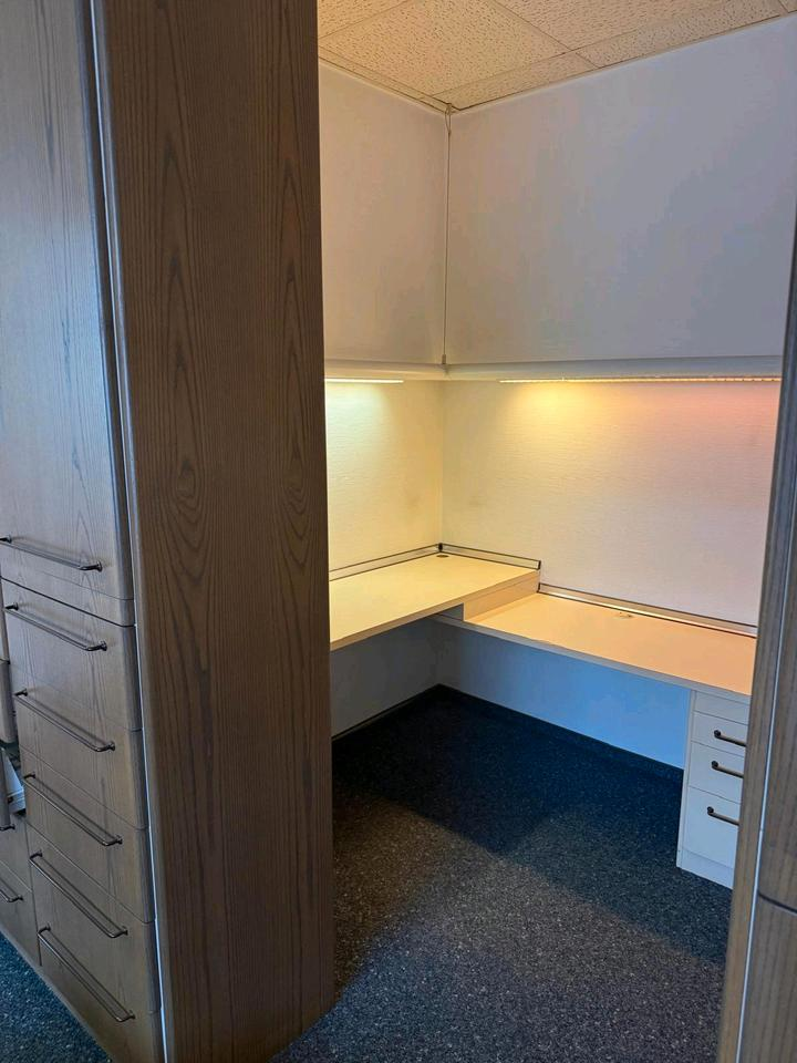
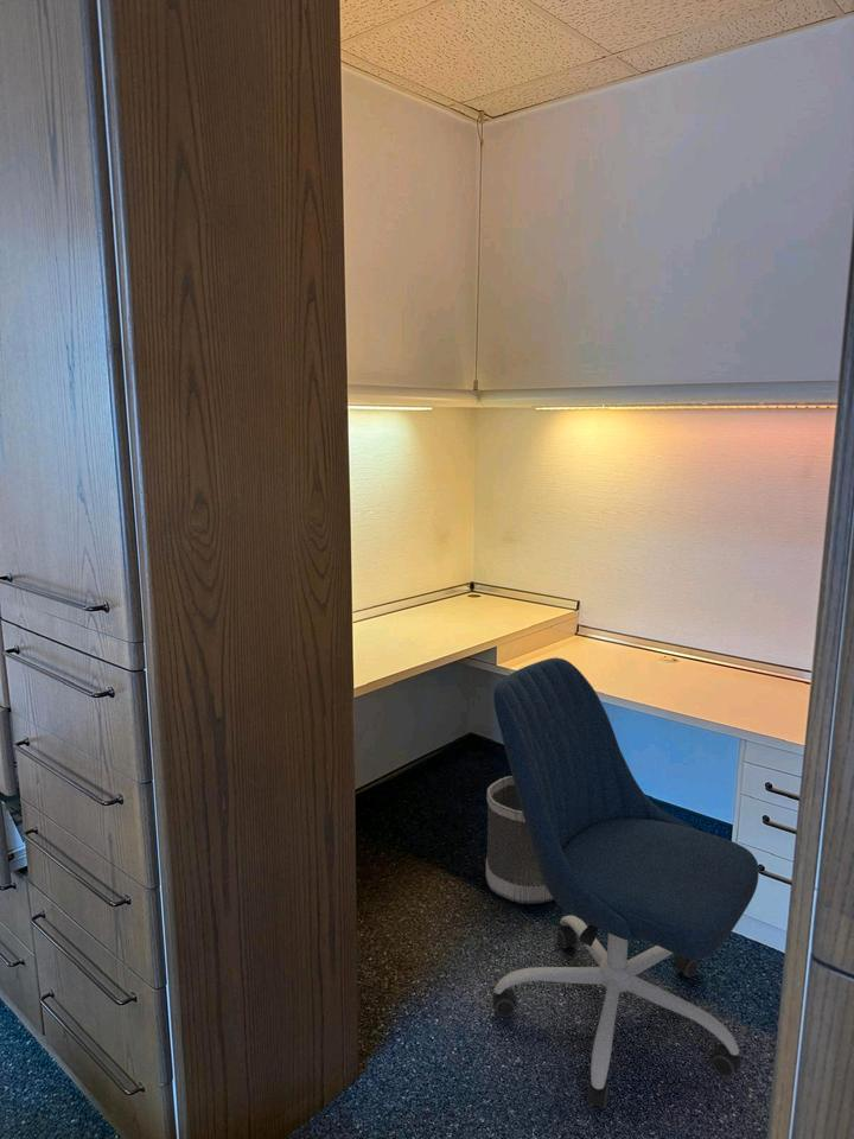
+ wastebasket [485,775,554,905]
+ office chair [492,656,760,1109]
